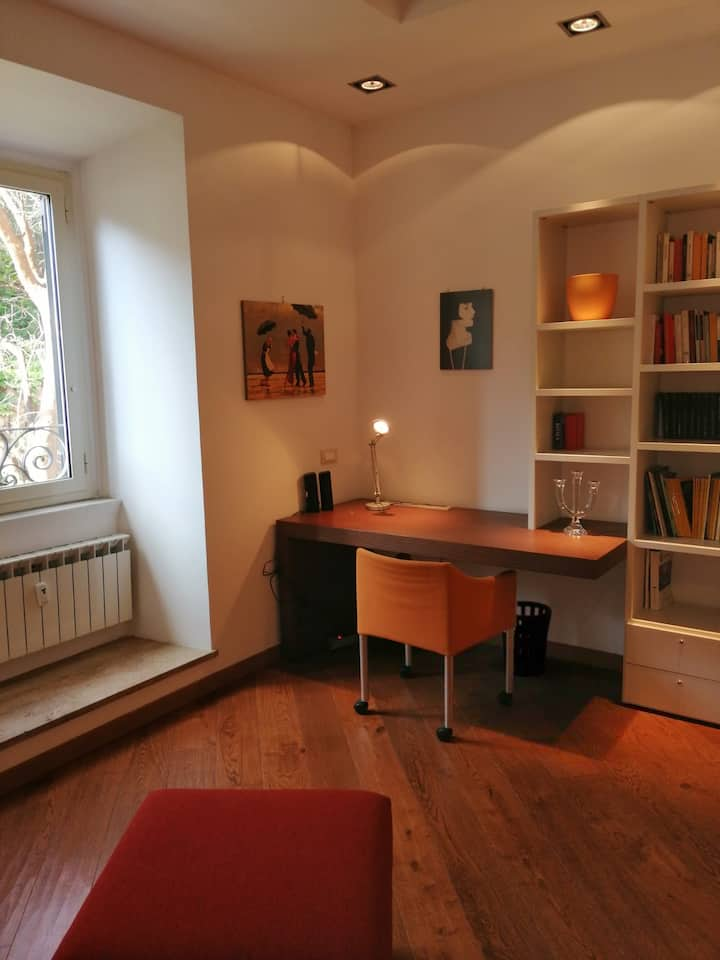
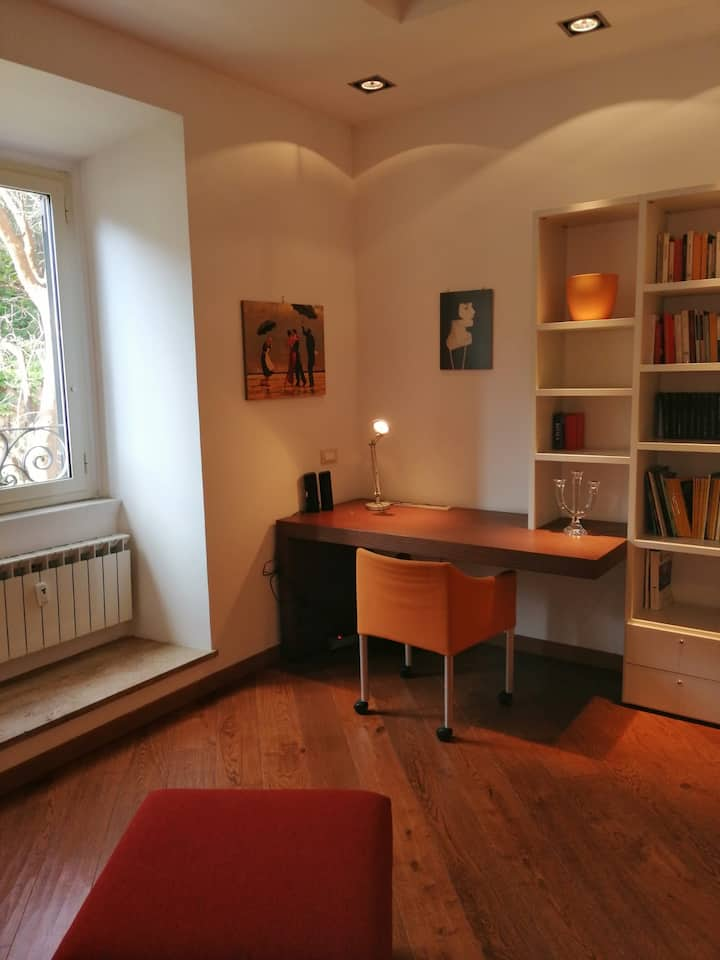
- wastebasket [501,600,553,676]
